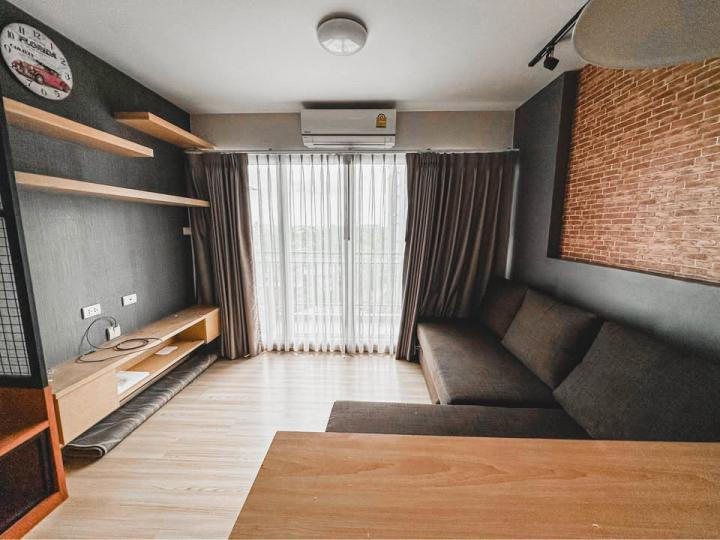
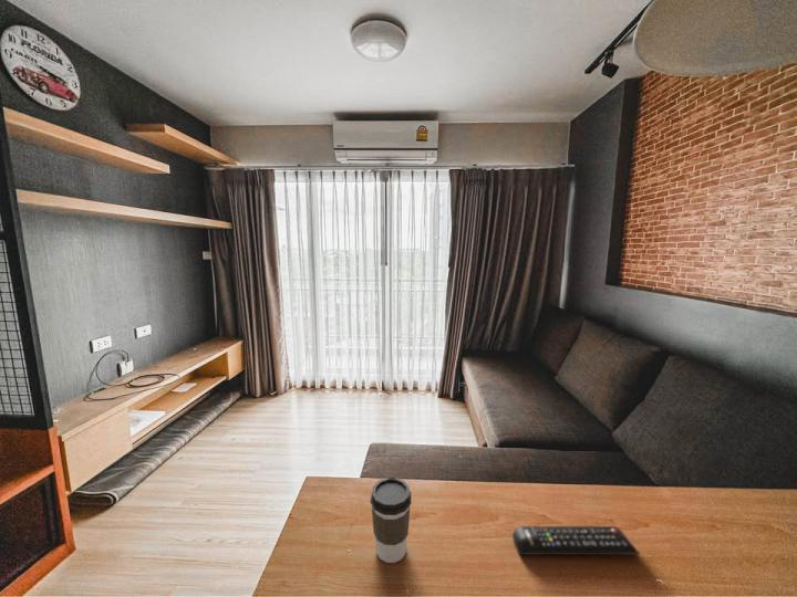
+ remote control [511,525,641,556]
+ coffee cup [370,476,413,564]
